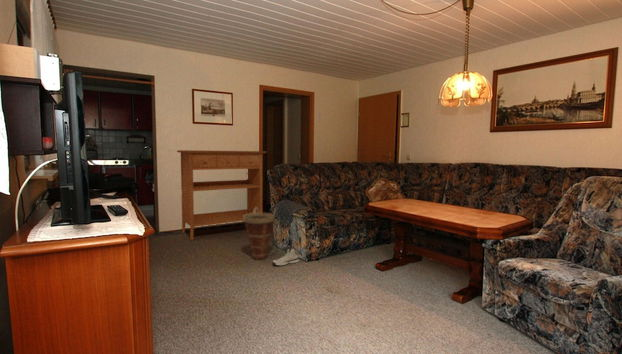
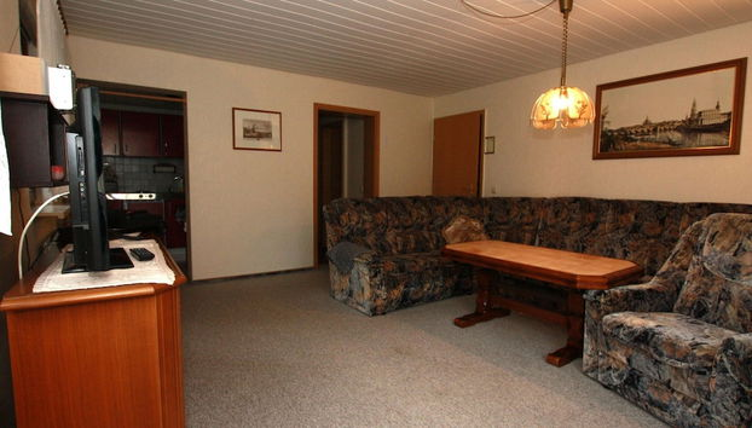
- sneaker [271,246,300,267]
- console table [176,149,268,241]
- basket [243,207,280,261]
